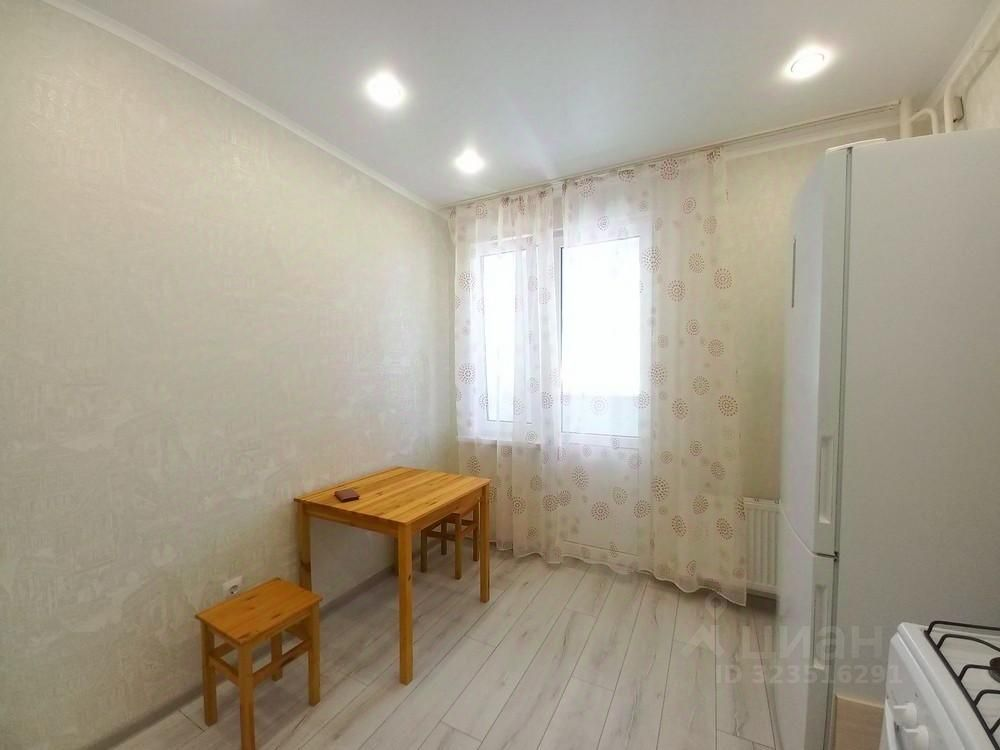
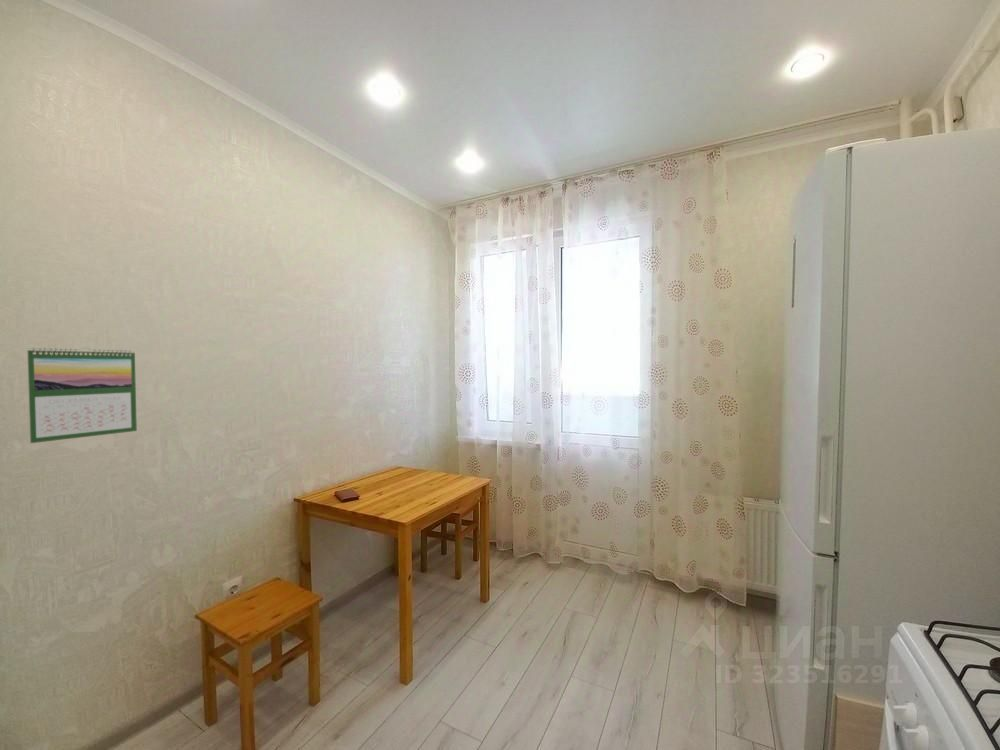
+ calendar [26,346,138,444]
